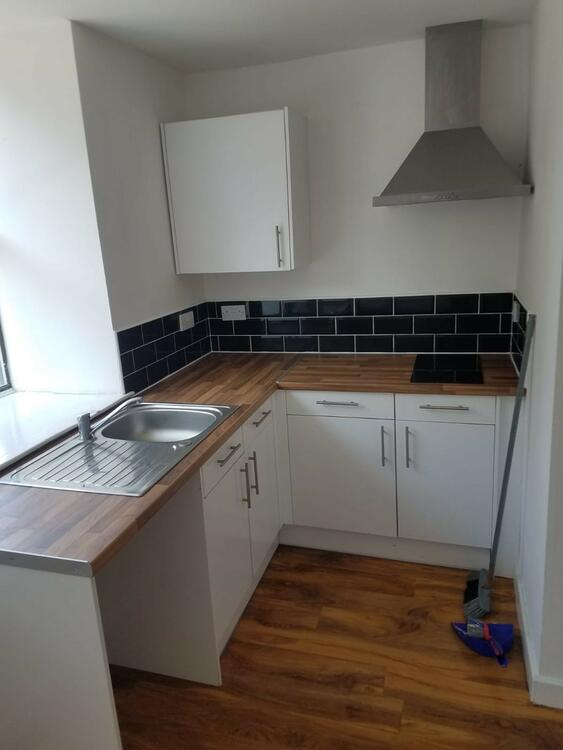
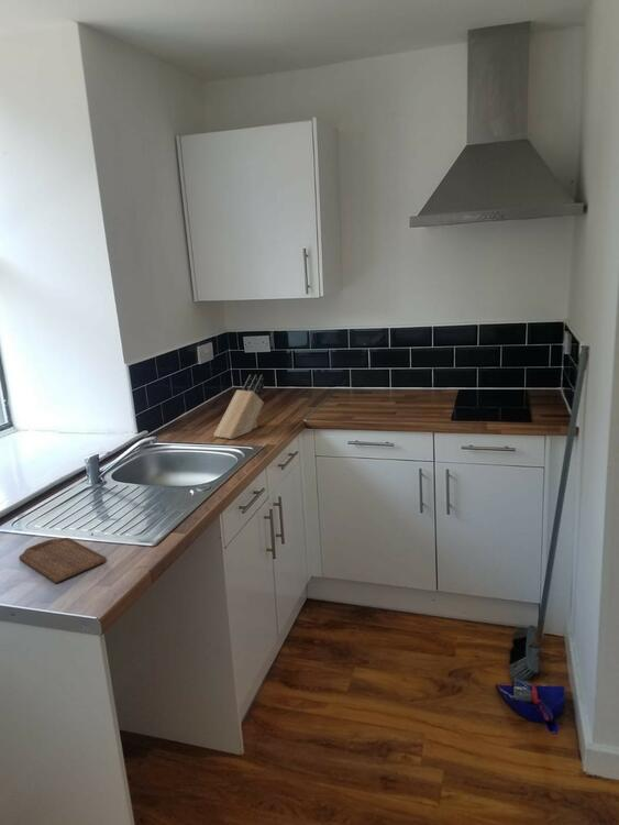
+ knife block [212,373,265,440]
+ cutting board [18,537,108,584]
